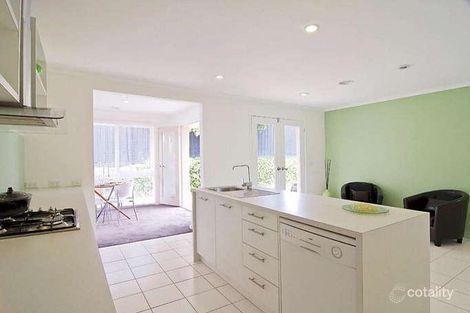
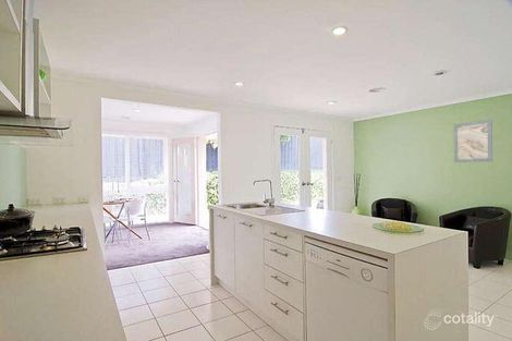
+ wall art [453,119,493,163]
